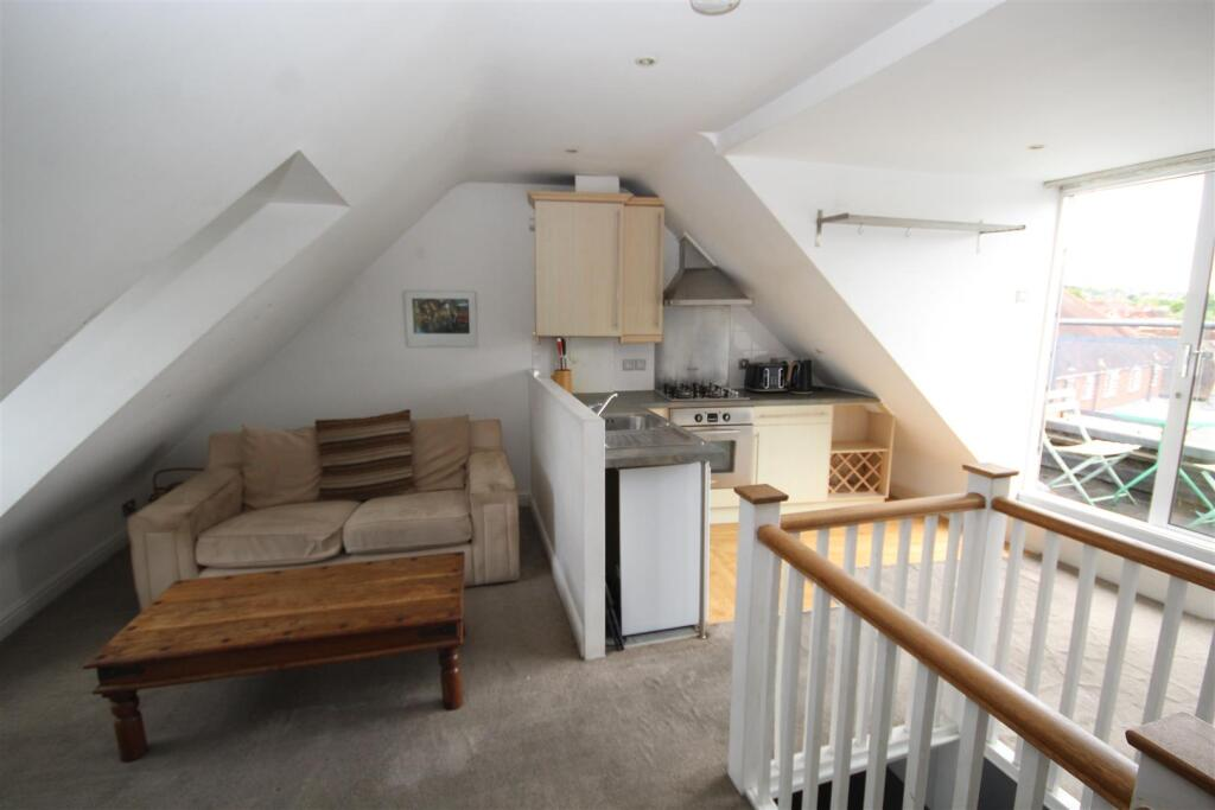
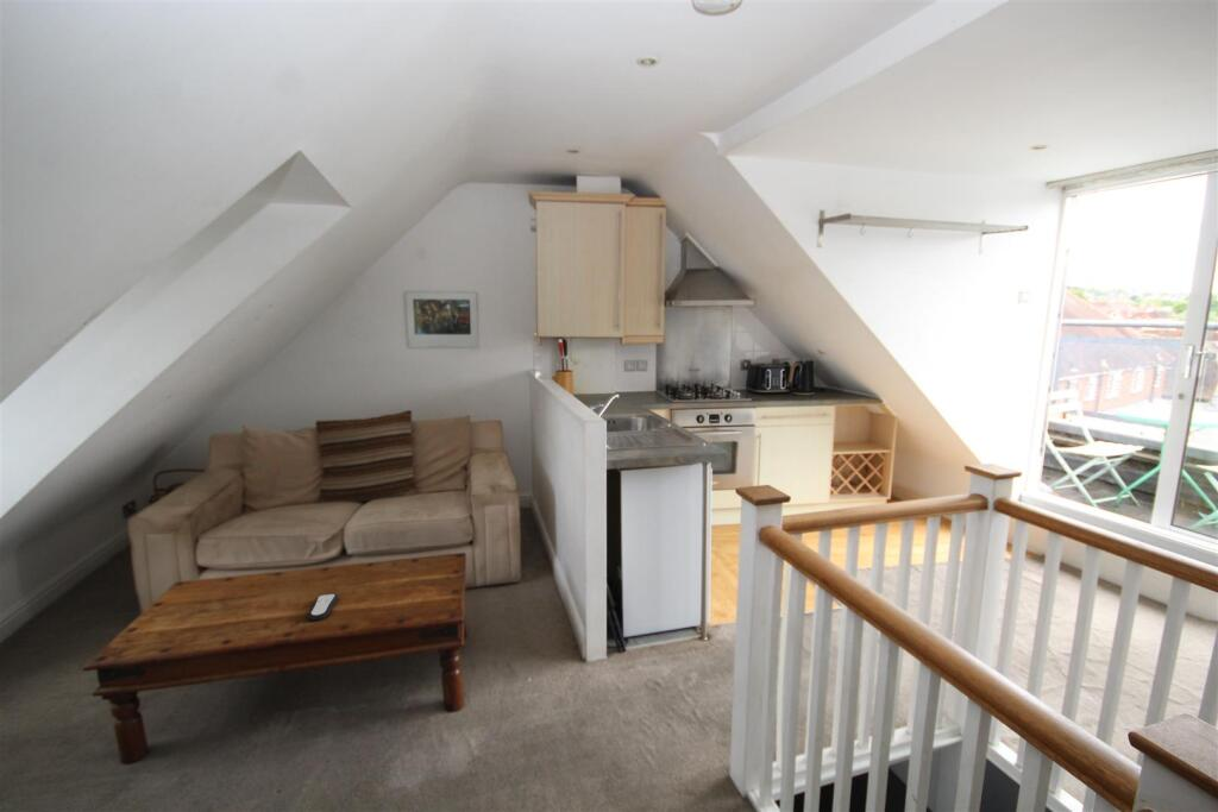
+ remote control [307,593,339,622]
